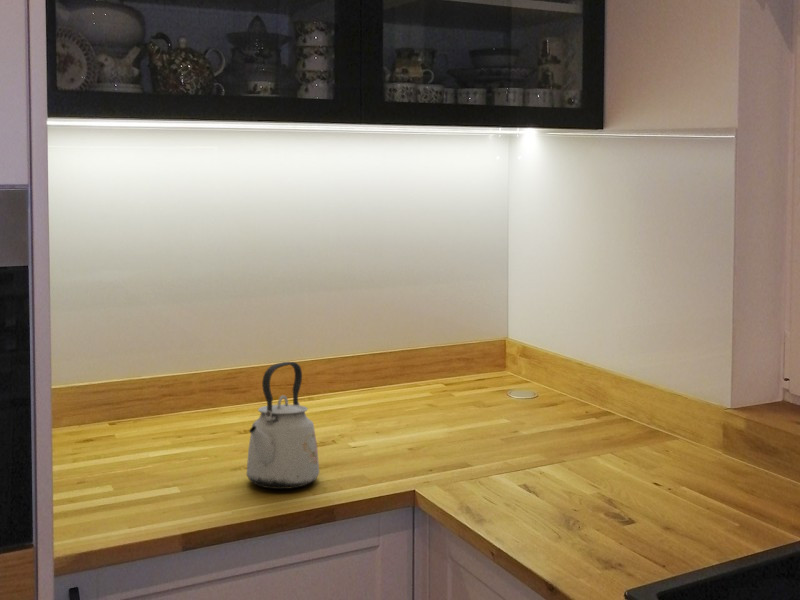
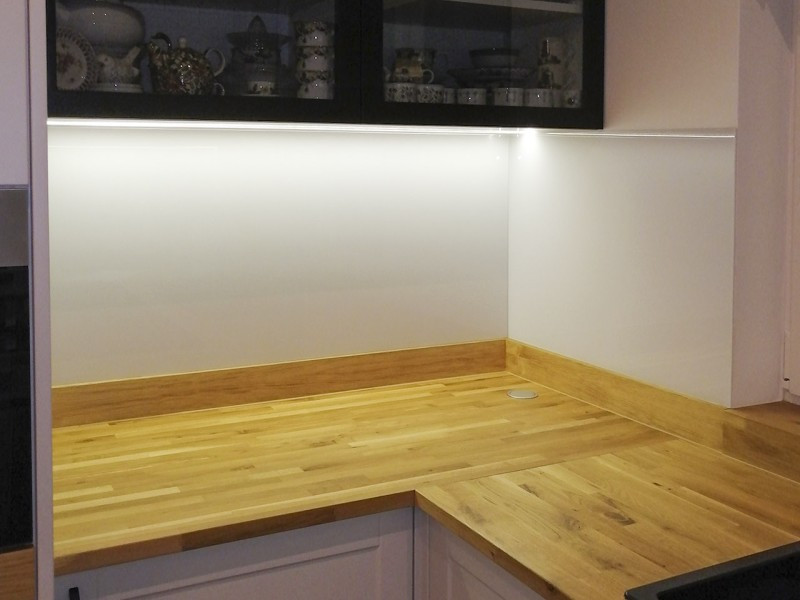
- kettle [246,361,320,490]
